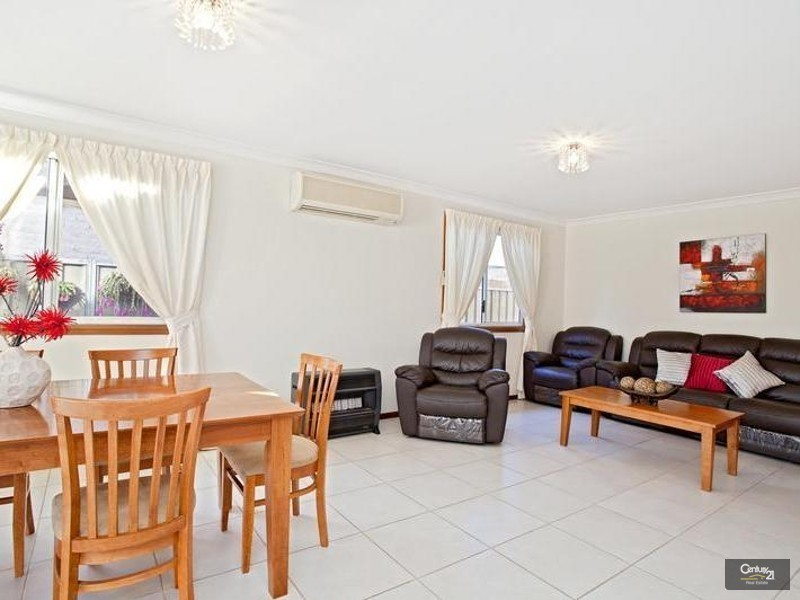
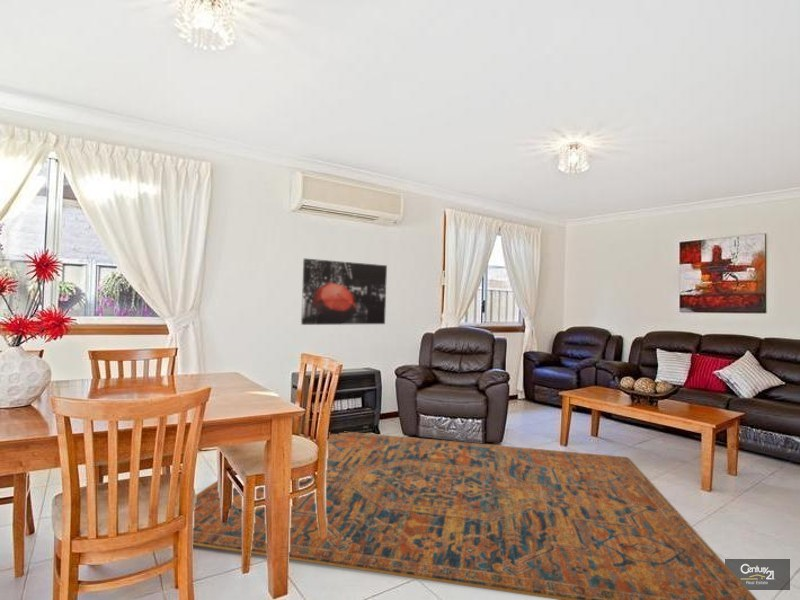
+ rug [192,431,758,600]
+ wall art [300,258,388,326]
